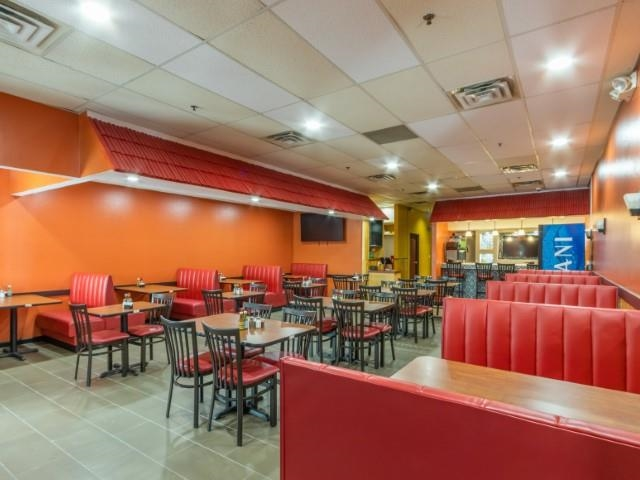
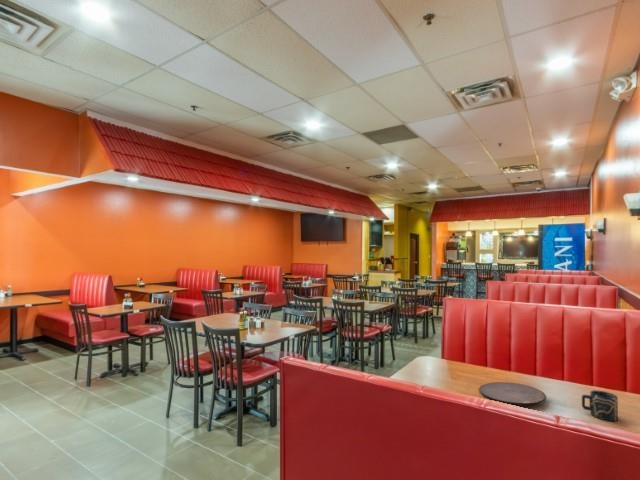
+ cup [581,389,619,422]
+ plate [478,381,547,406]
